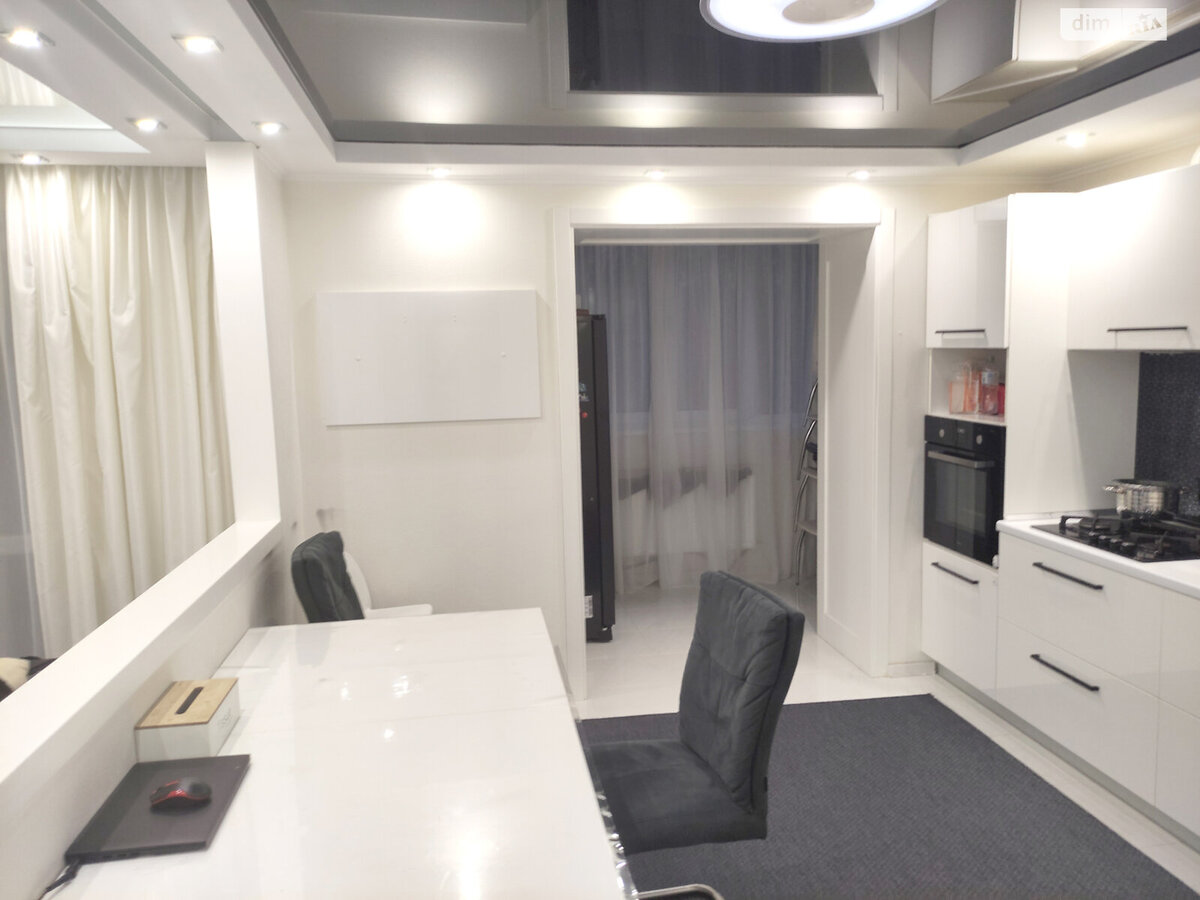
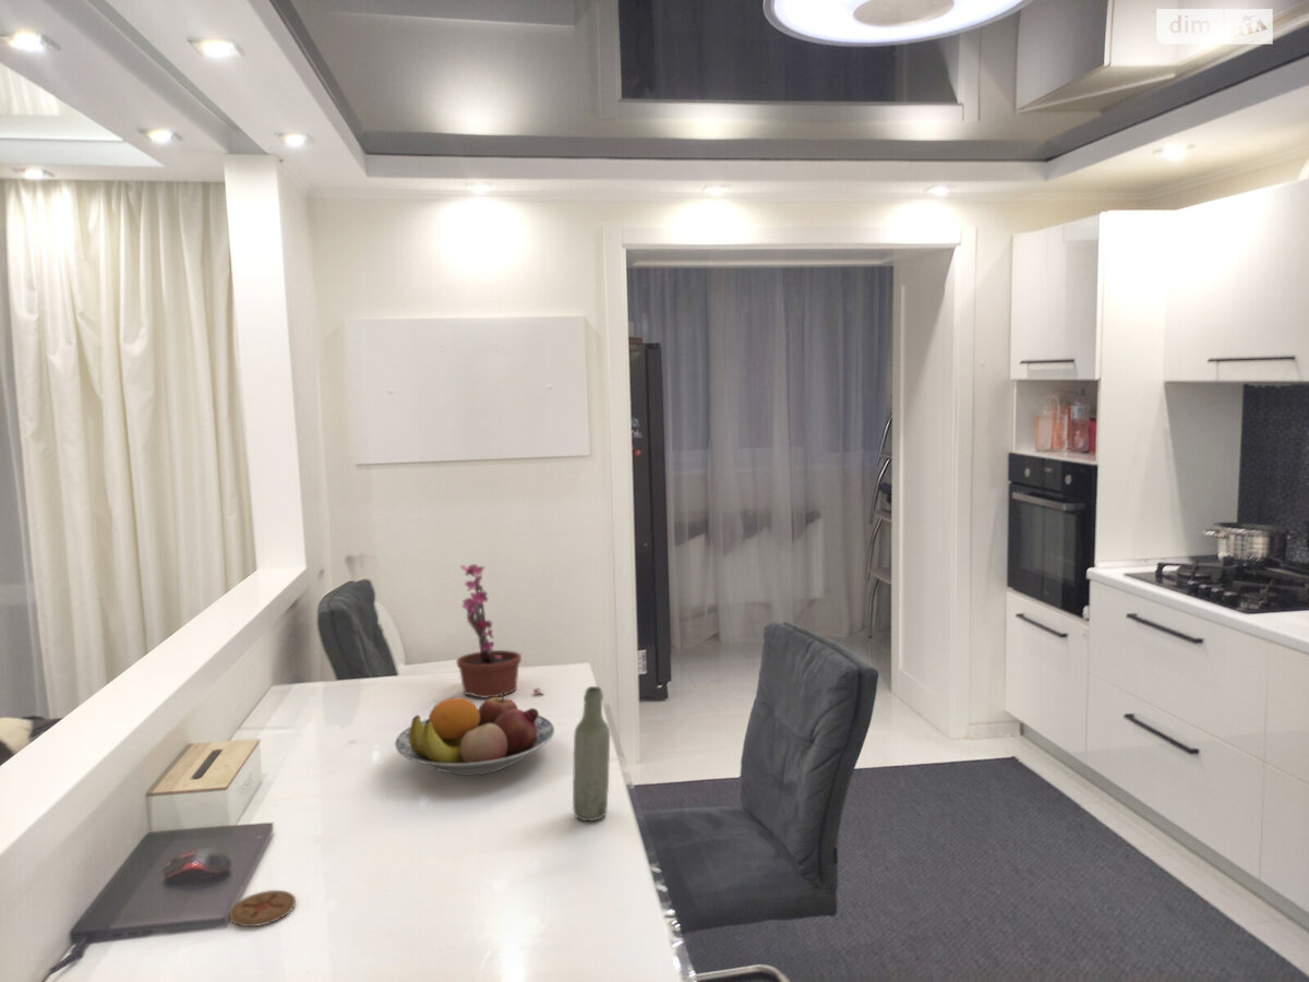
+ coaster [228,889,297,927]
+ bottle [572,685,611,822]
+ fruit bowl [394,693,555,776]
+ potted plant [455,563,545,699]
